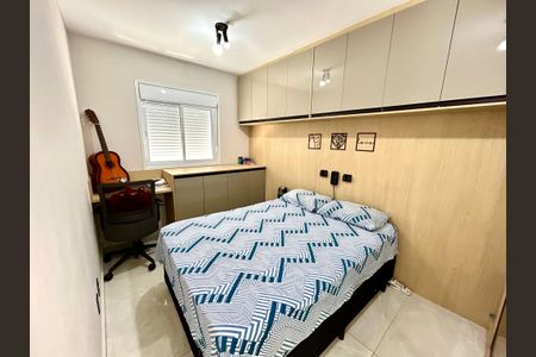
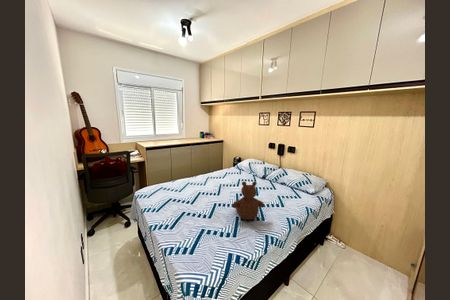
+ teddy bear [231,181,265,221]
